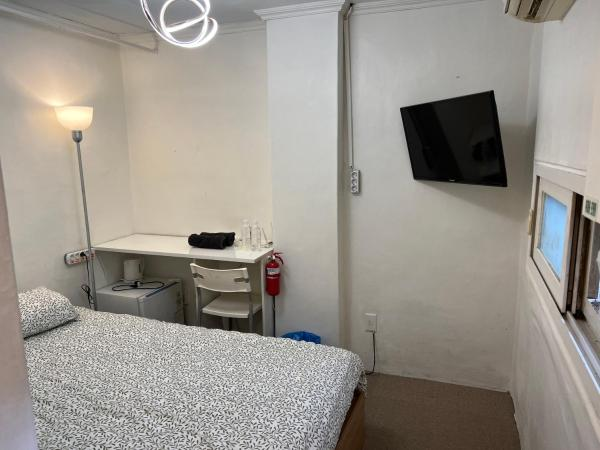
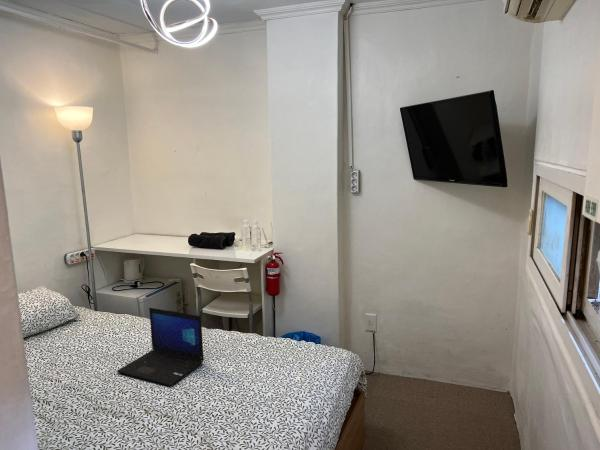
+ laptop [116,307,205,387]
